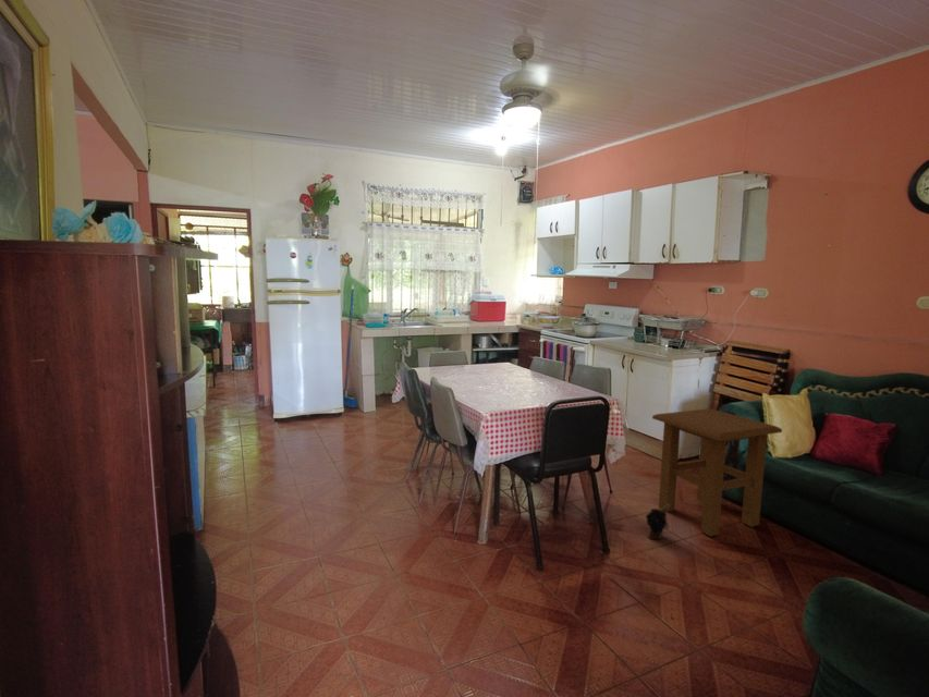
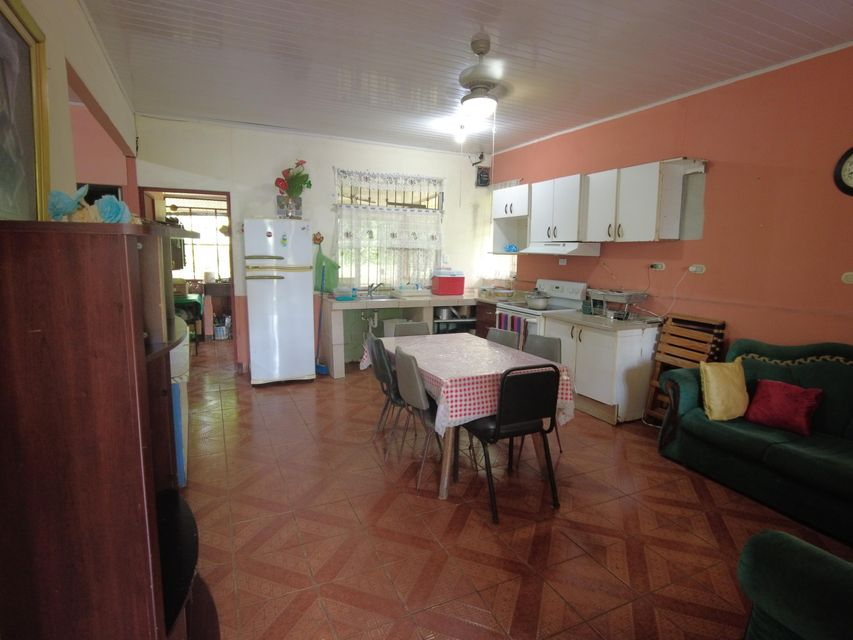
- plush toy [645,504,670,541]
- side table [651,407,783,538]
